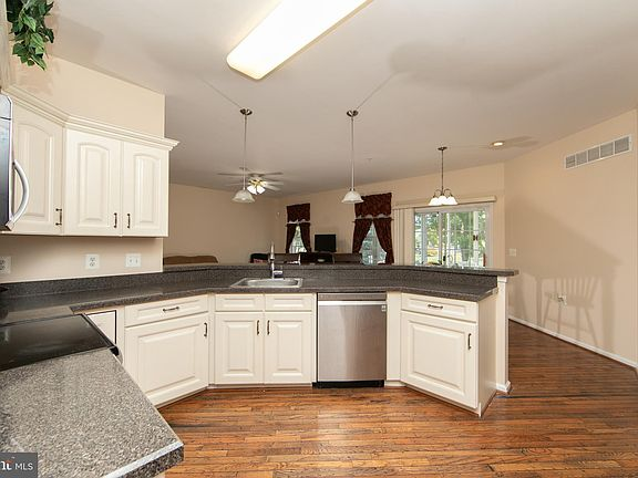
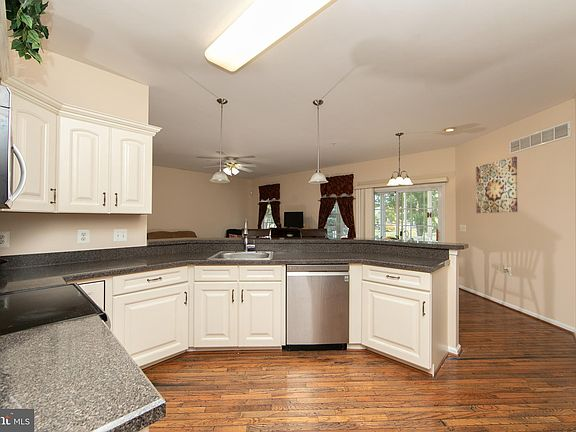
+ wall art [475,156,518,214]
